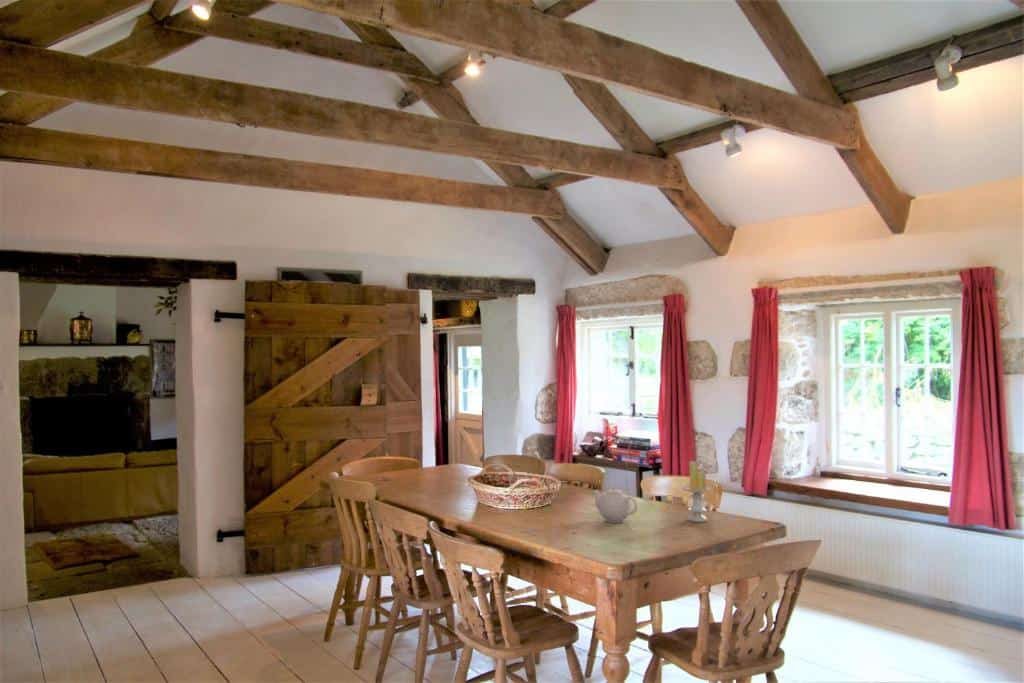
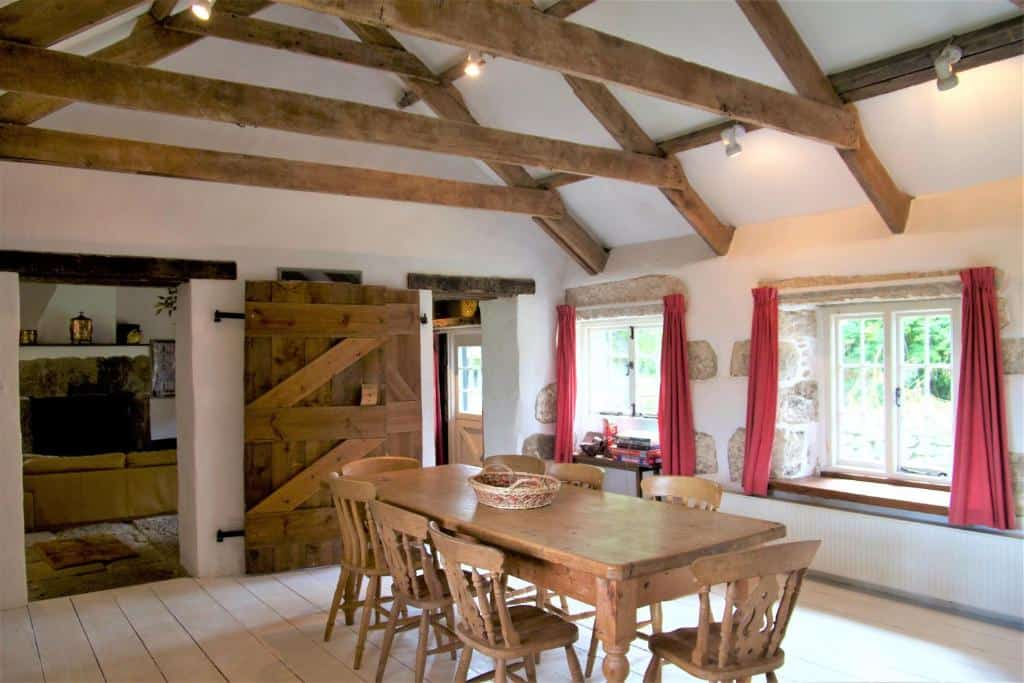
- teapot [591,484,638,524]
- candle [681,460,714,523]
